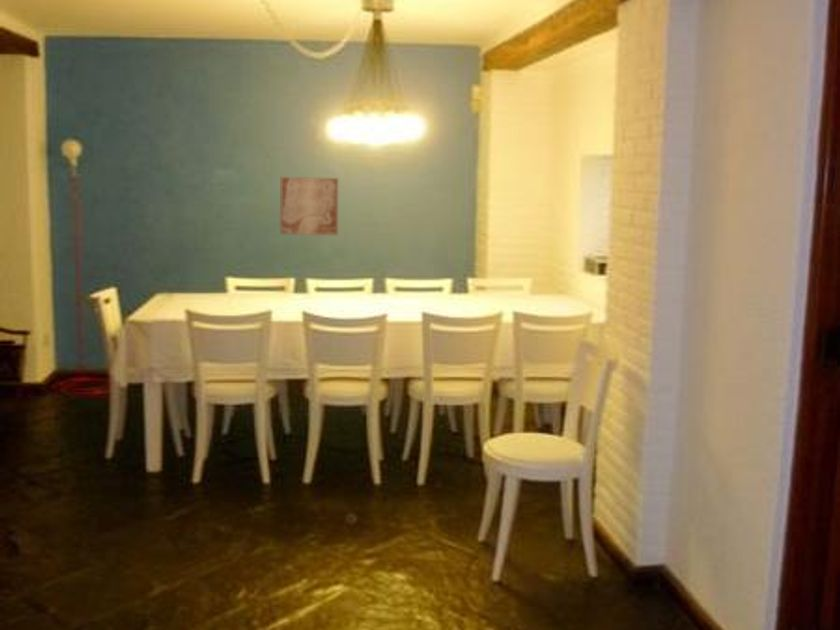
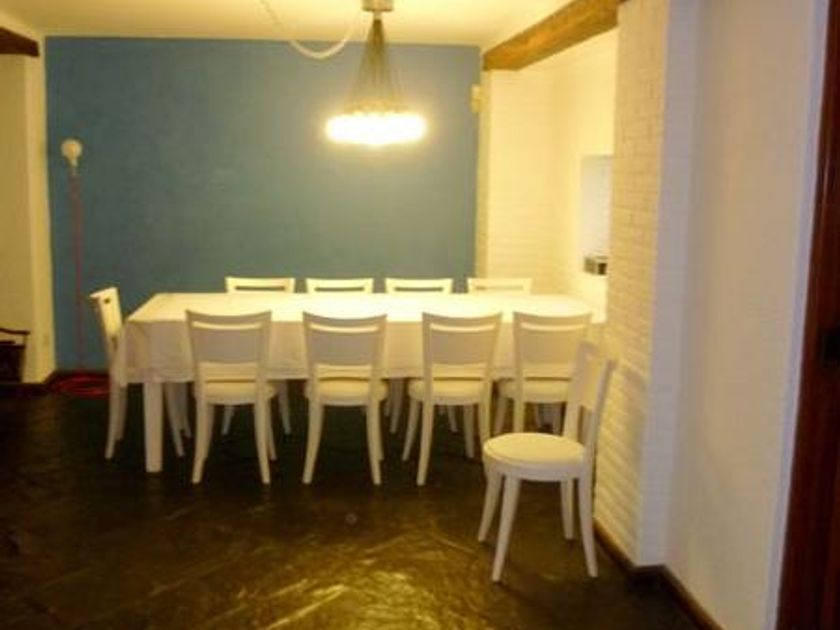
- wall art [279,176,339,236]
